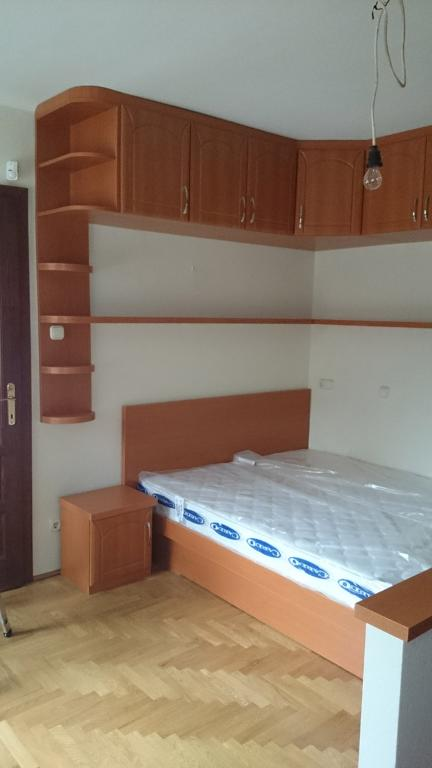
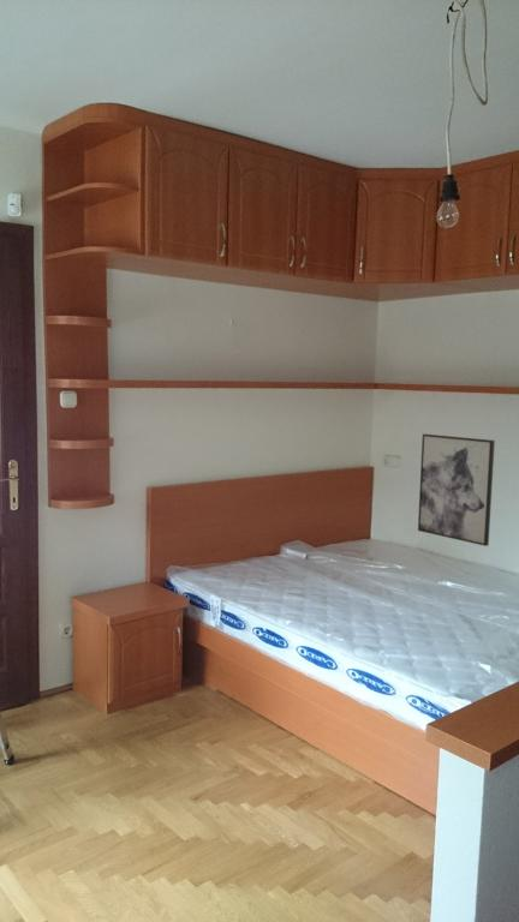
+ wall art [417,433,496,547]
